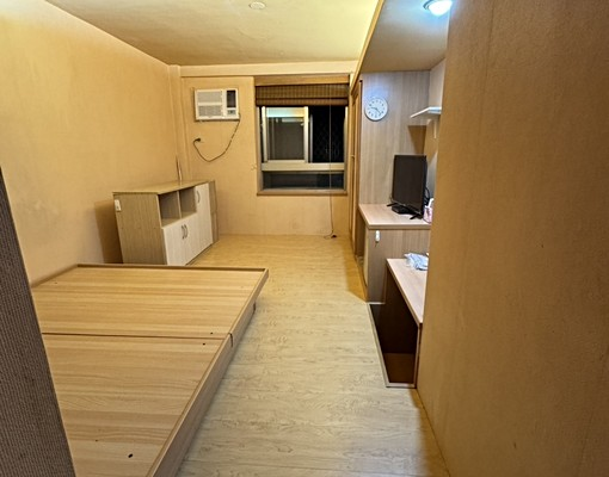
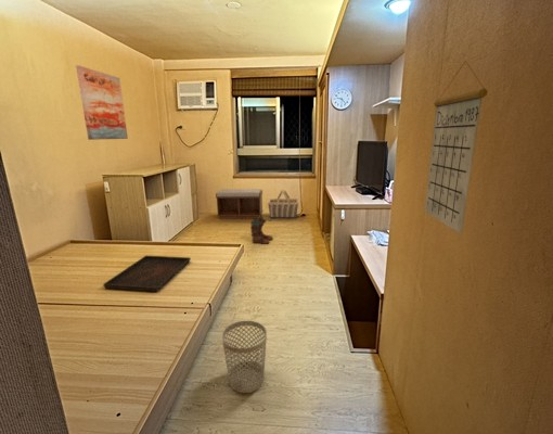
+ bench [215,188,263,220]
+ wastebasket [221,320,268,394]
+ wall art [75,64,129,141]
+ serving tray [102,255,192,293]
+ basket [267,189,299,219]
+ calendar [424,60,488,235]
+ boots [249,215,274,245]
